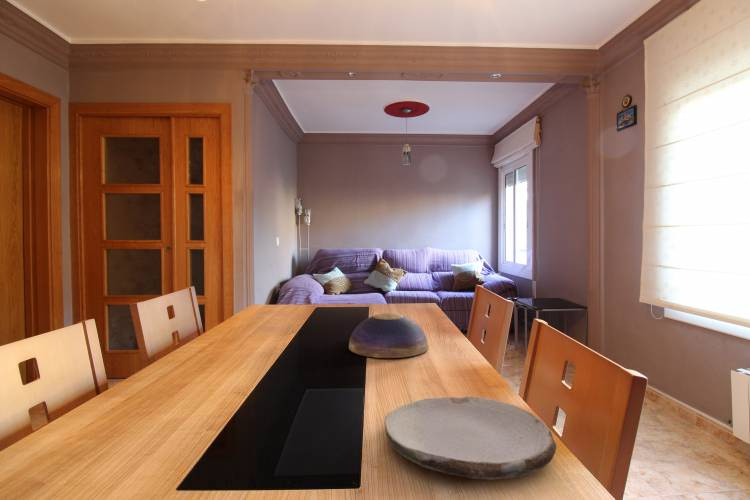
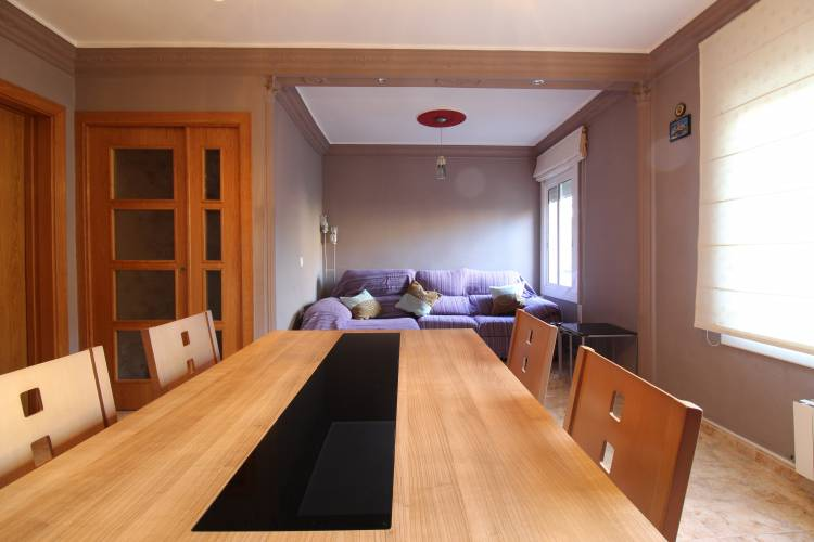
- decorative bowl [348,312,429,359]
- plate [384,396,557,480]
